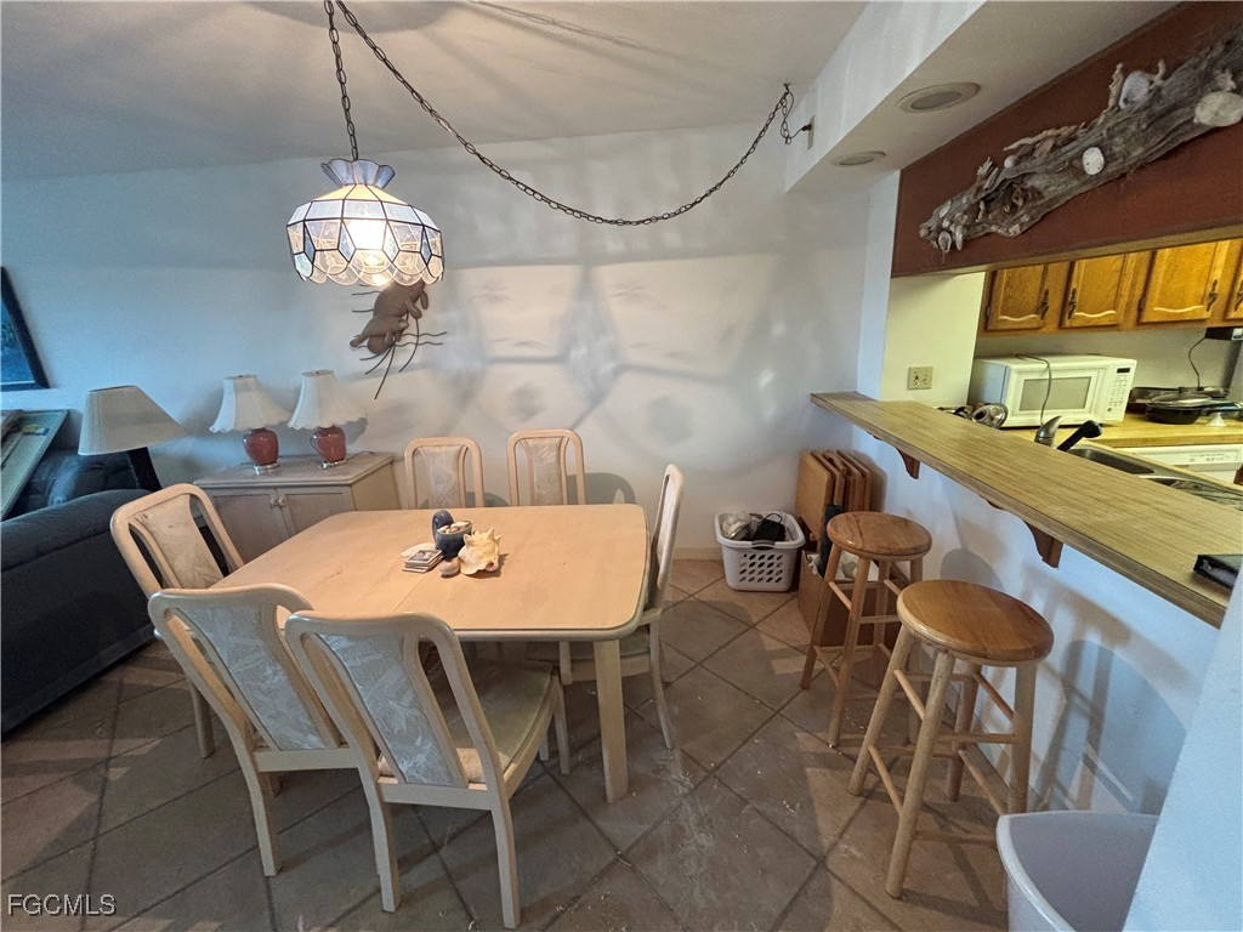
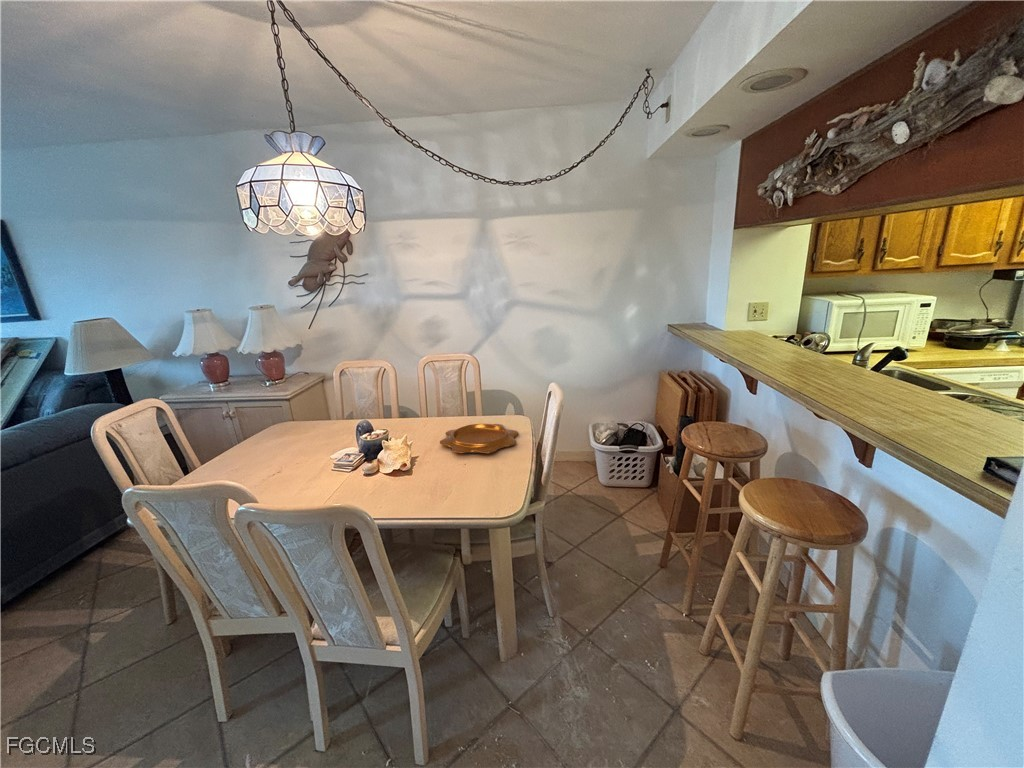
+ decorative bowl [439,423,520,454]
